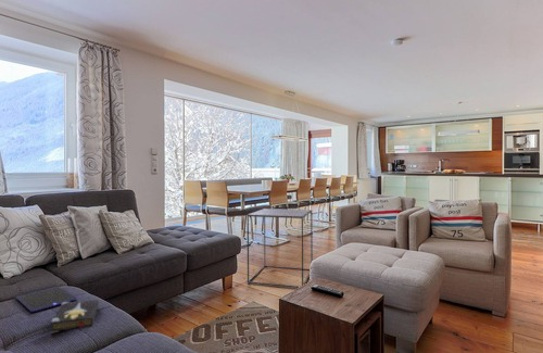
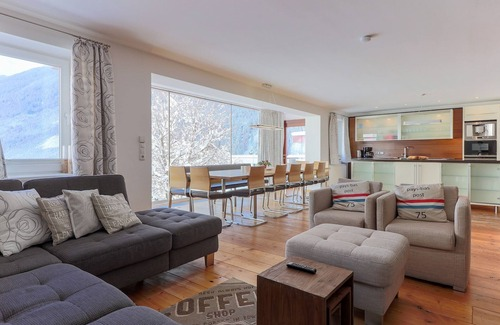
- side table [247,207,314,289]
- hardback book [50,299,100,335]
- tablet [15,286,78,313]
